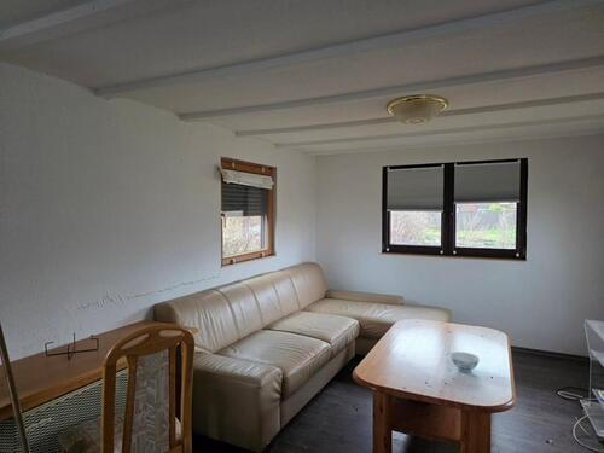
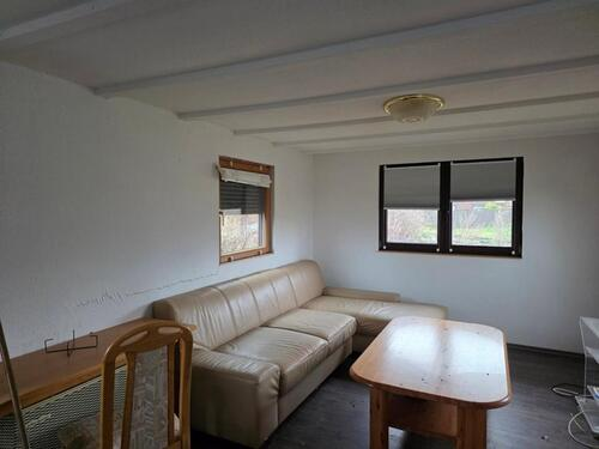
- chinaware [449,350,481,373]
